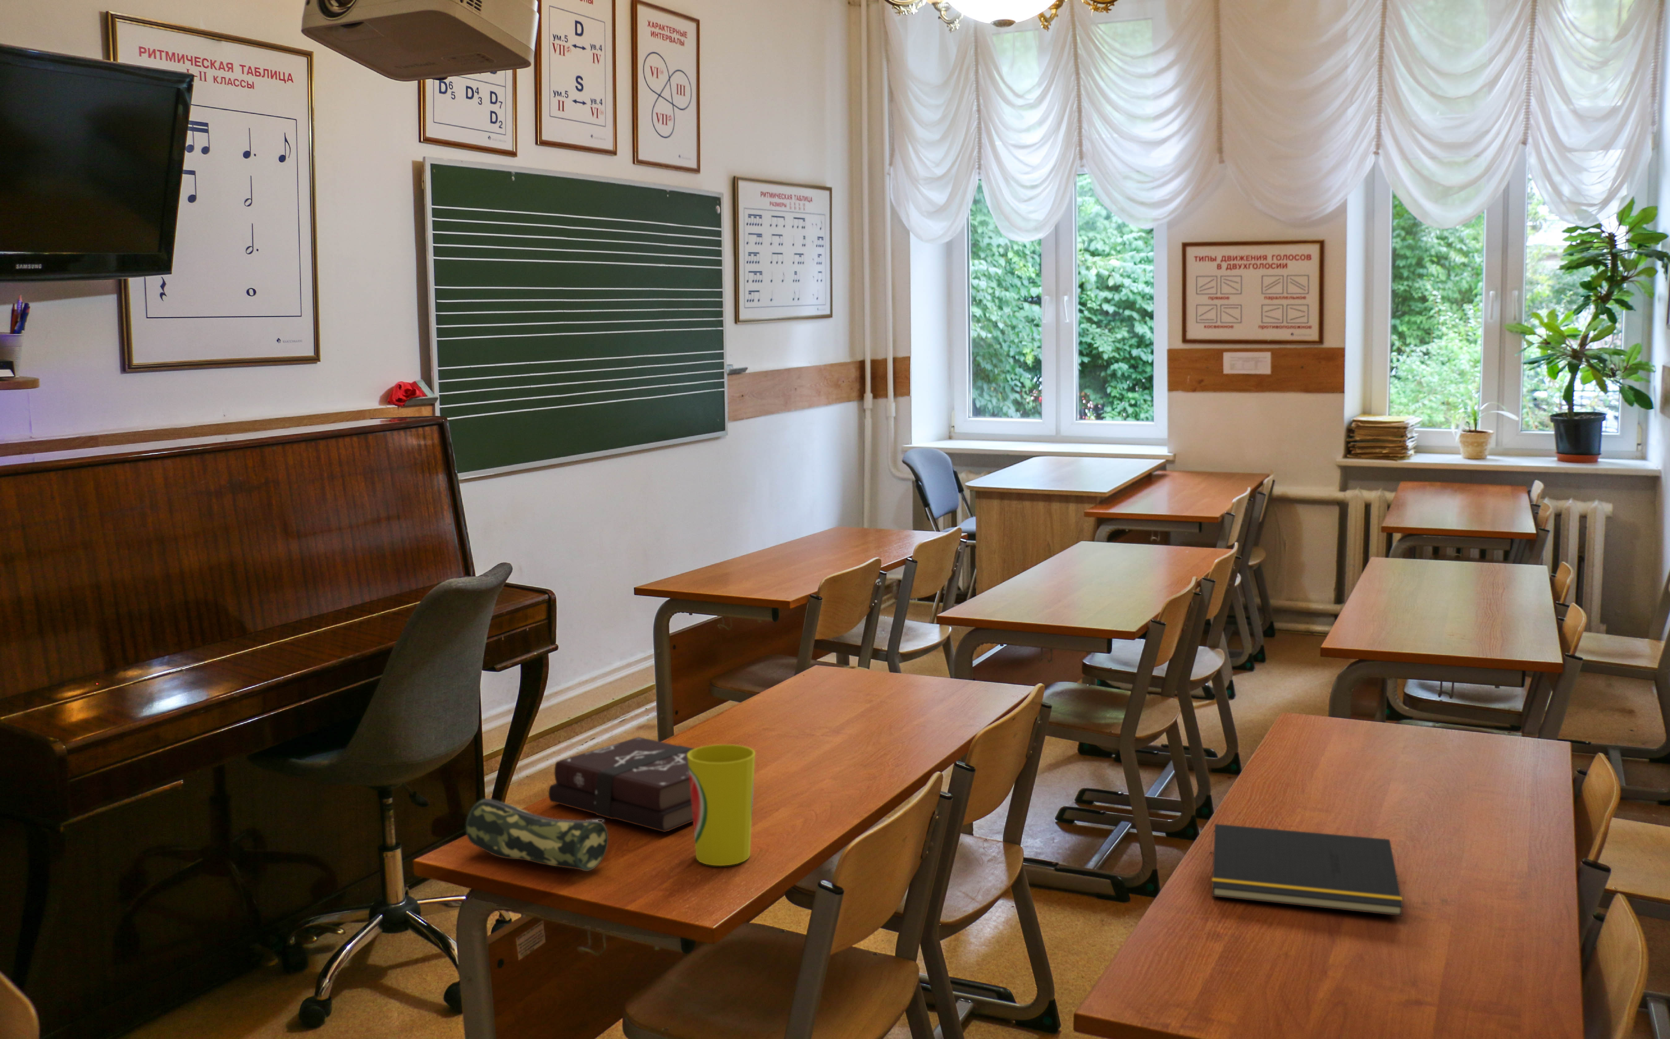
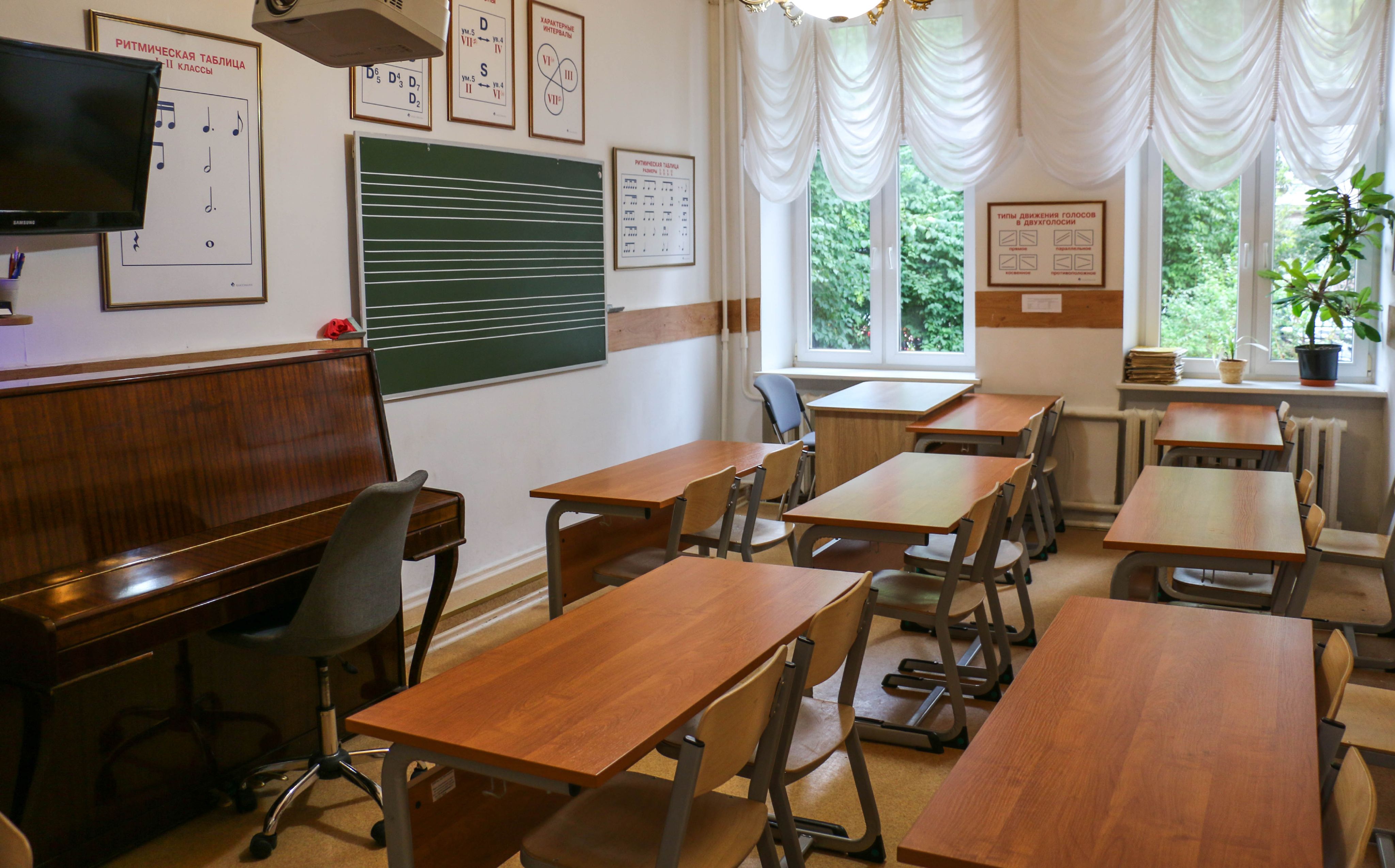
- cup [687,745,755,867]
- hardback book [548,736,694,832]
- notepad [1209,824,1403,917]
- pencil case [466,798,608,871]
